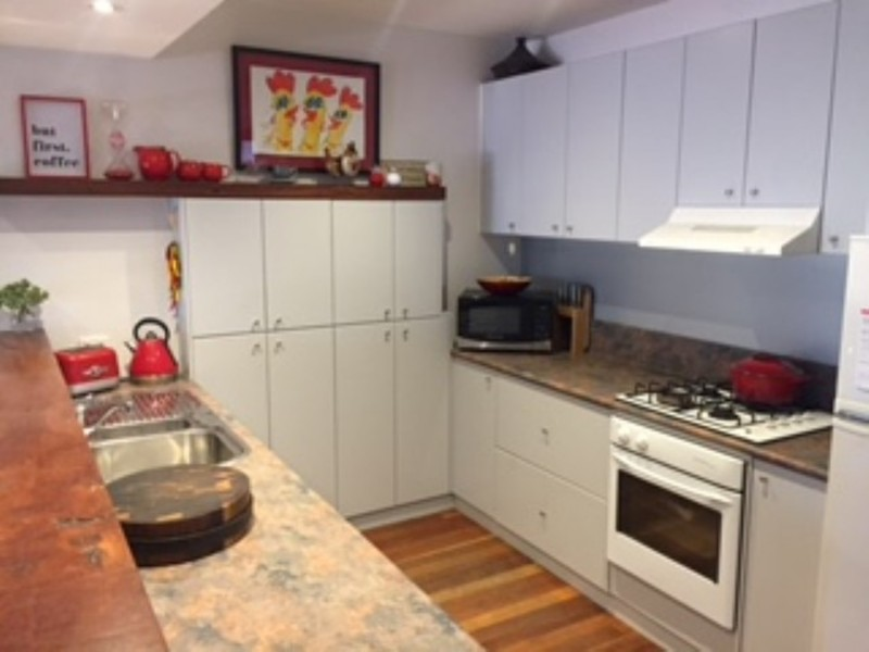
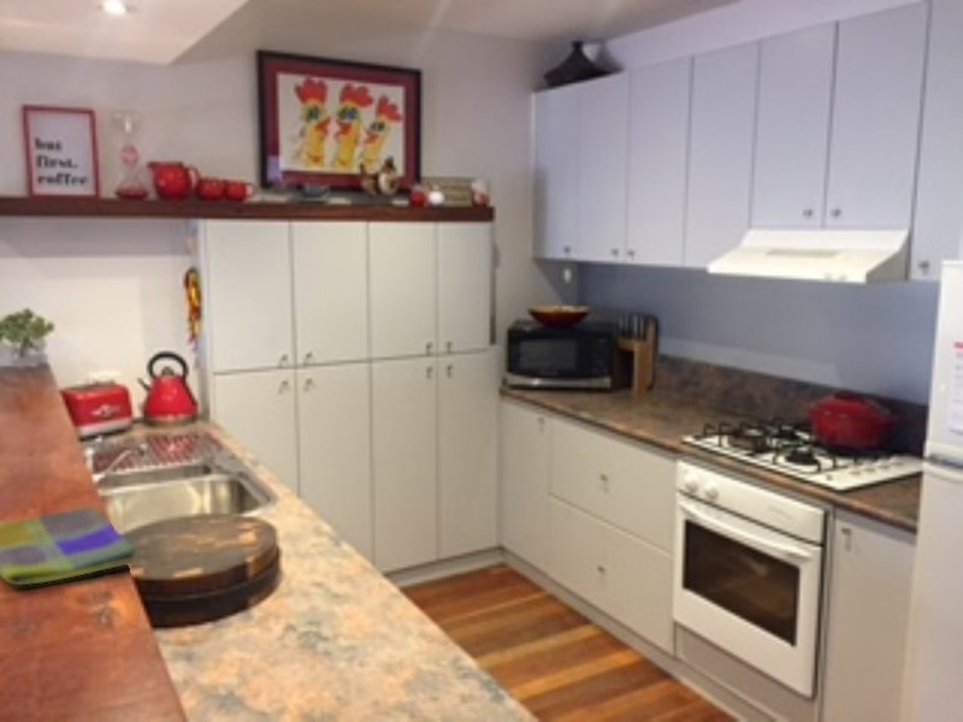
+ dish towel [0,505,137,586]
